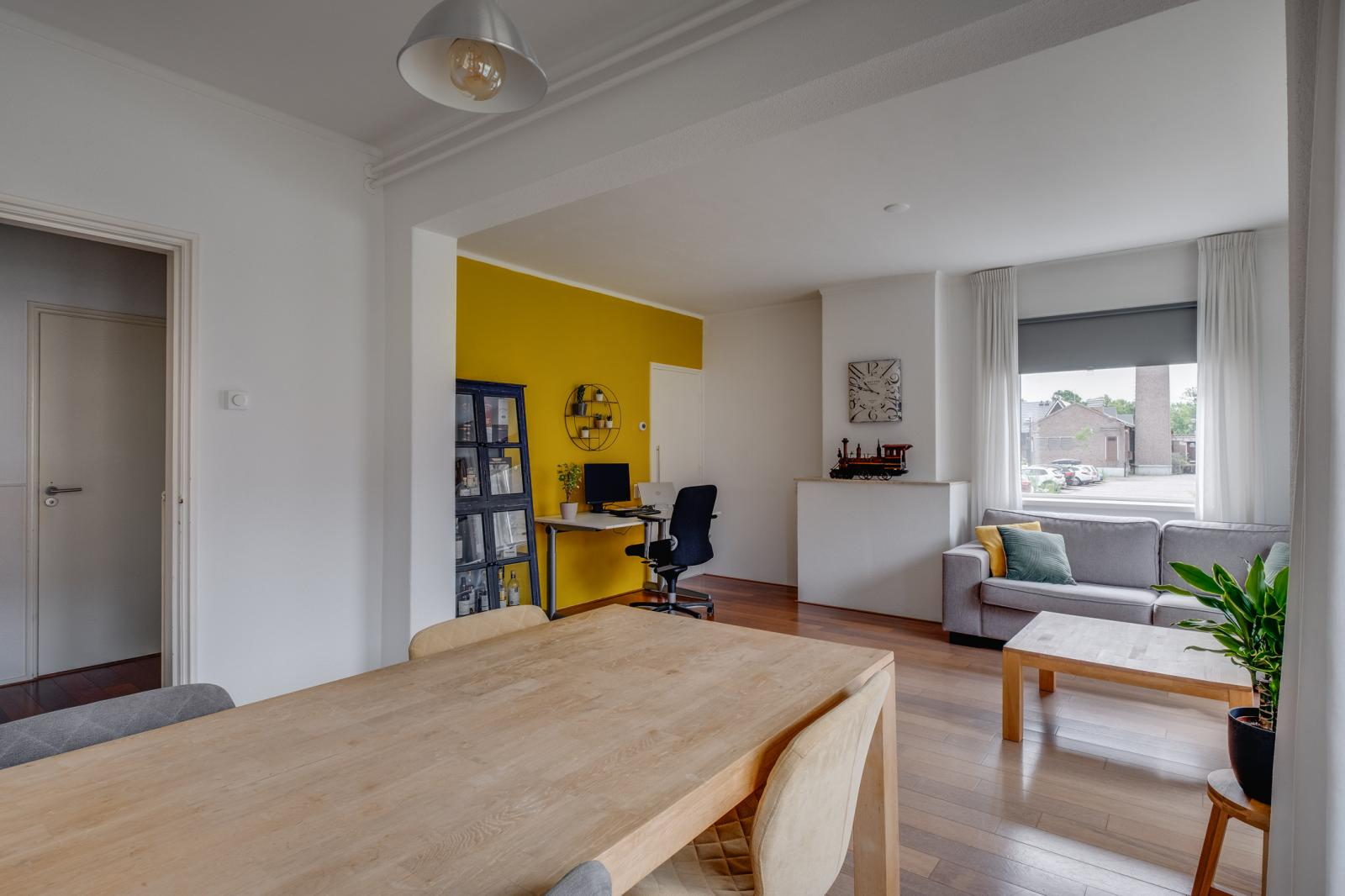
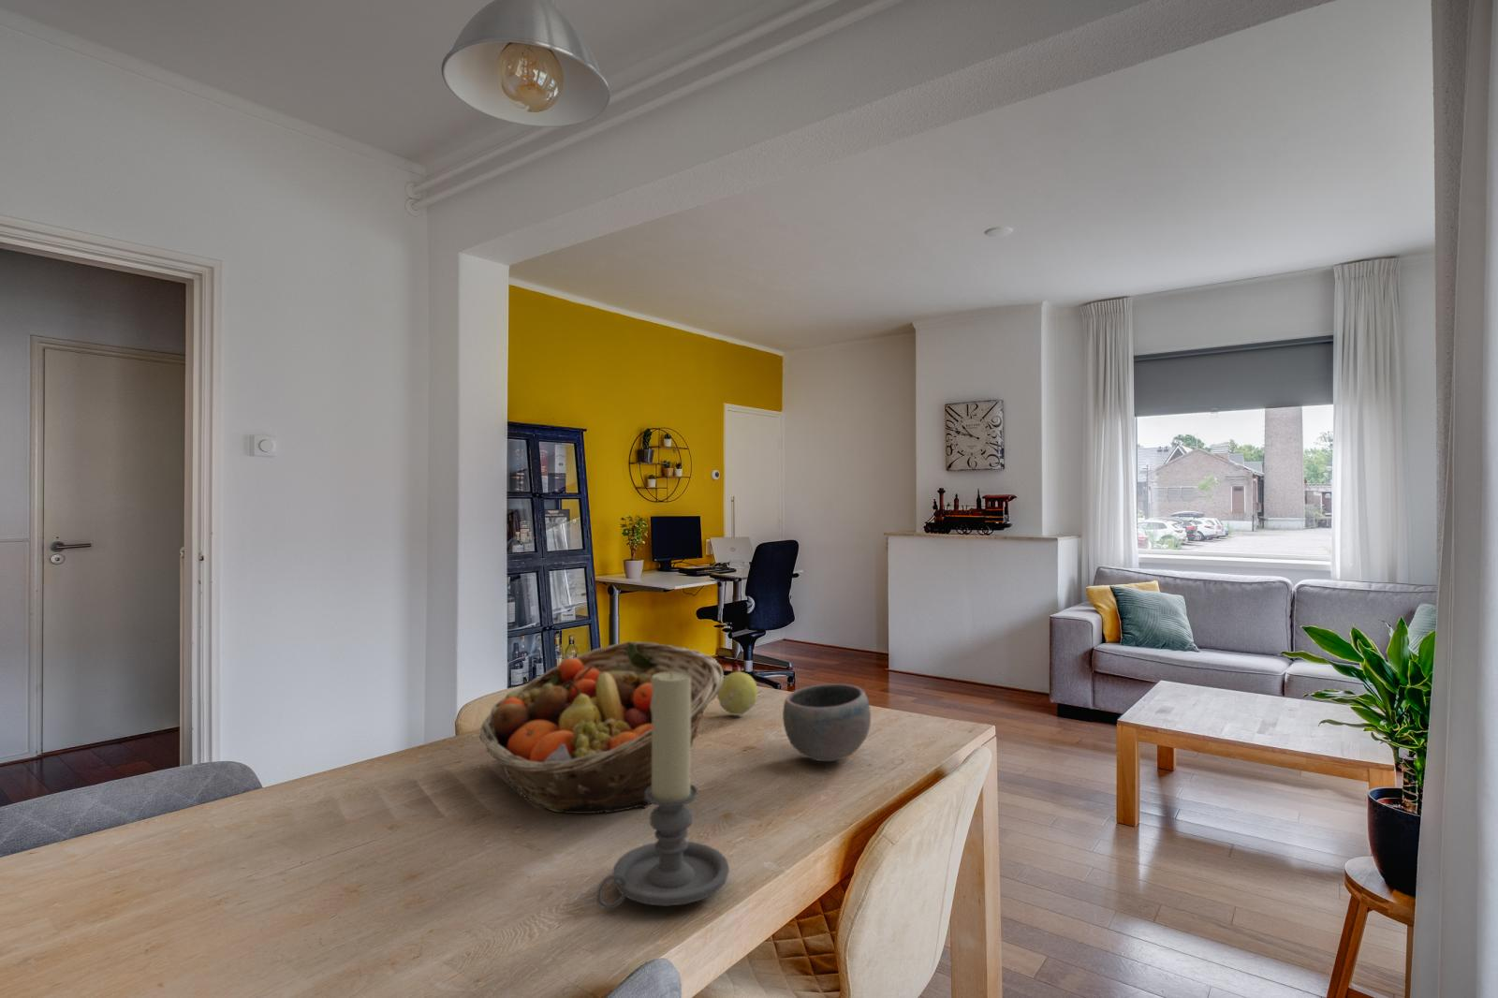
+ candle holder [596,671,731,910]
+ fruit [716,671,758,715]
+ bowl [782,683,872,762]
+ fruit basket [479,640,725,814]
